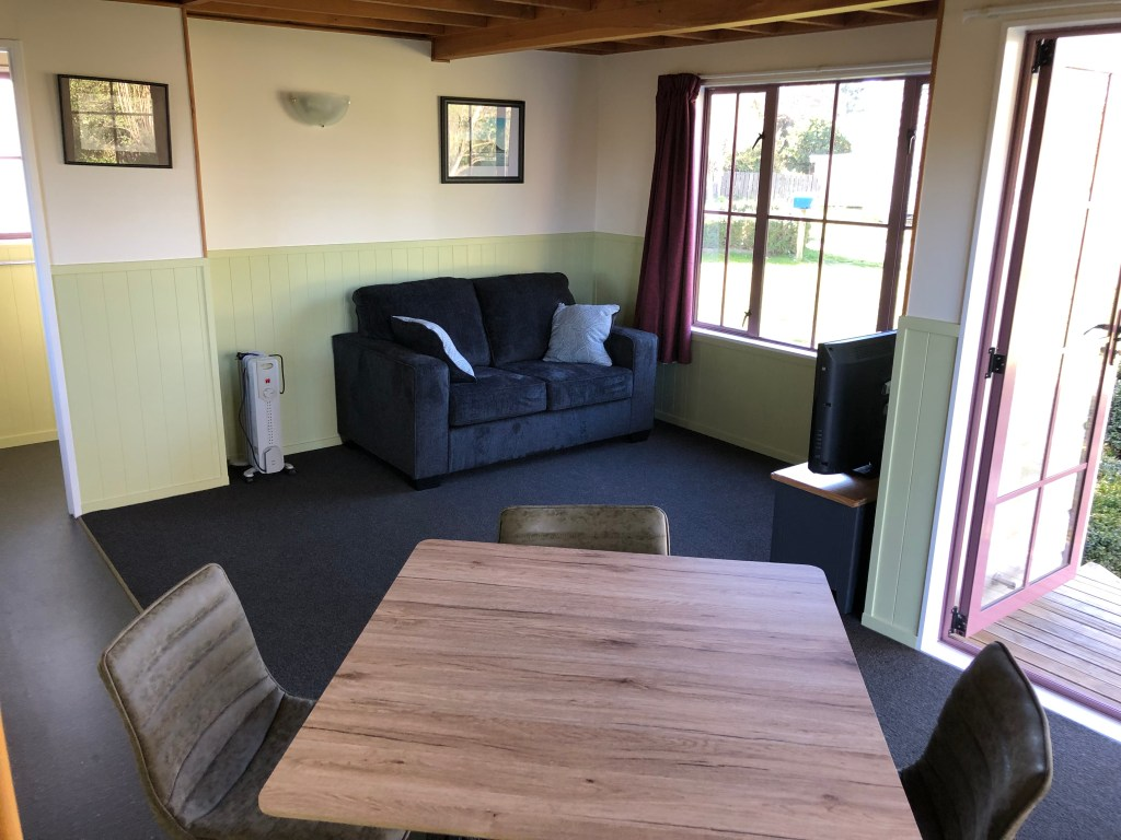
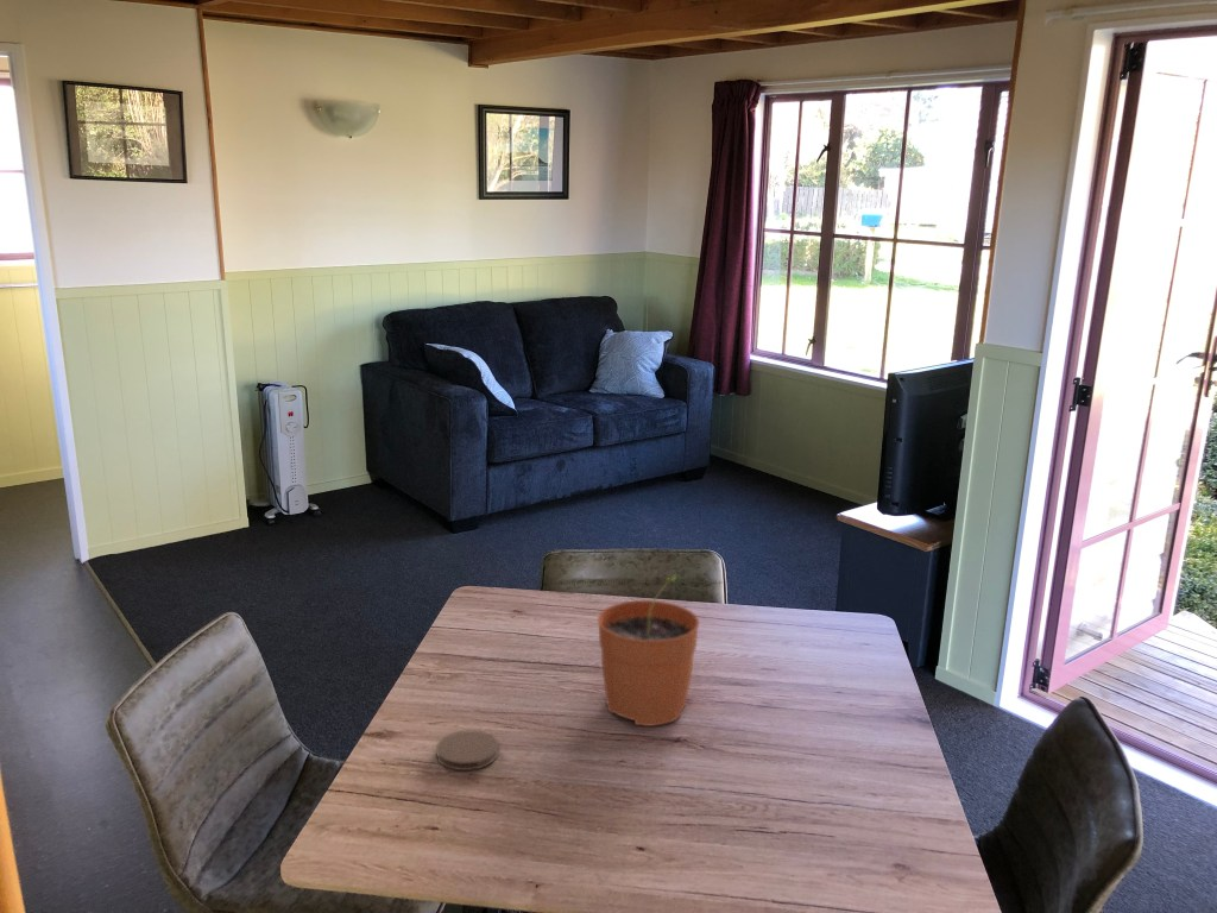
+ plant pot [597,573,701,728]
+ coaster [435,729,499,772]
